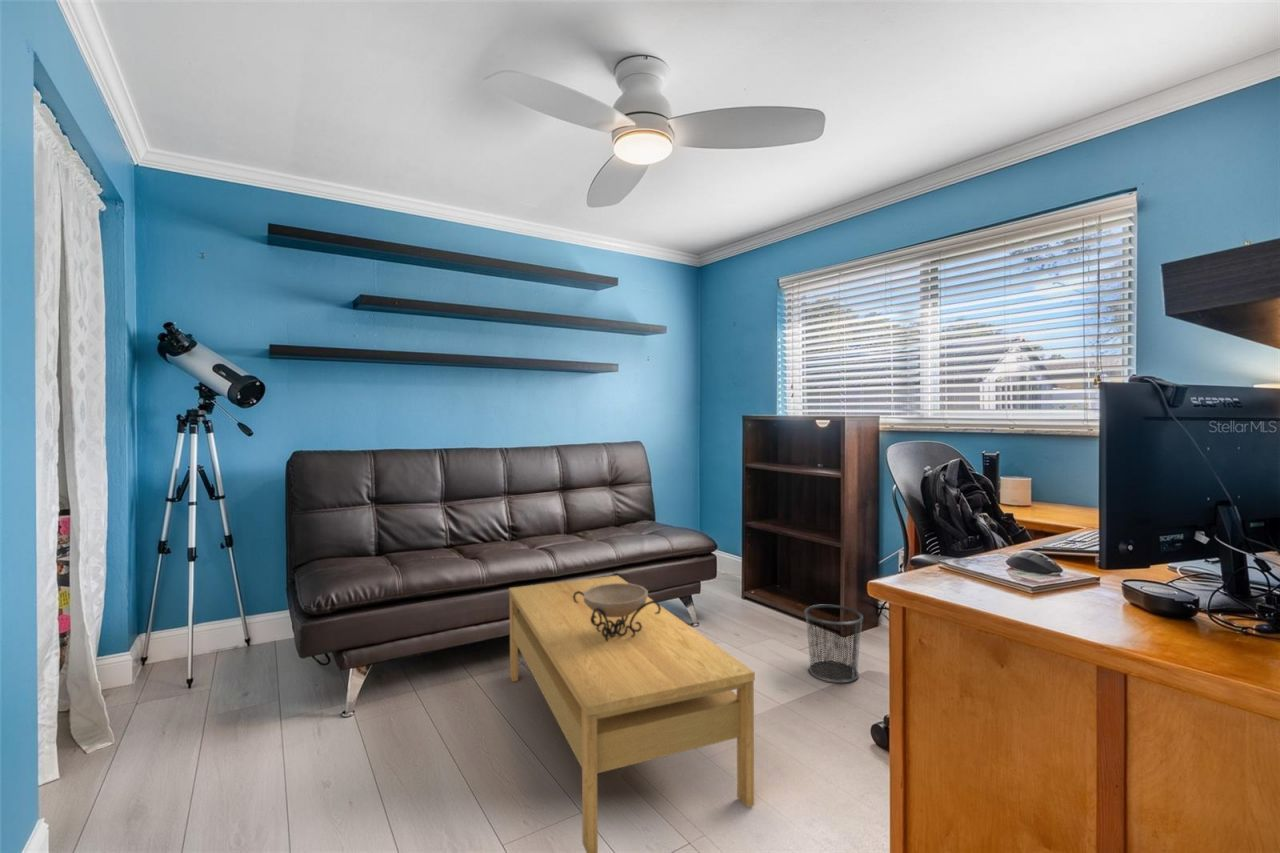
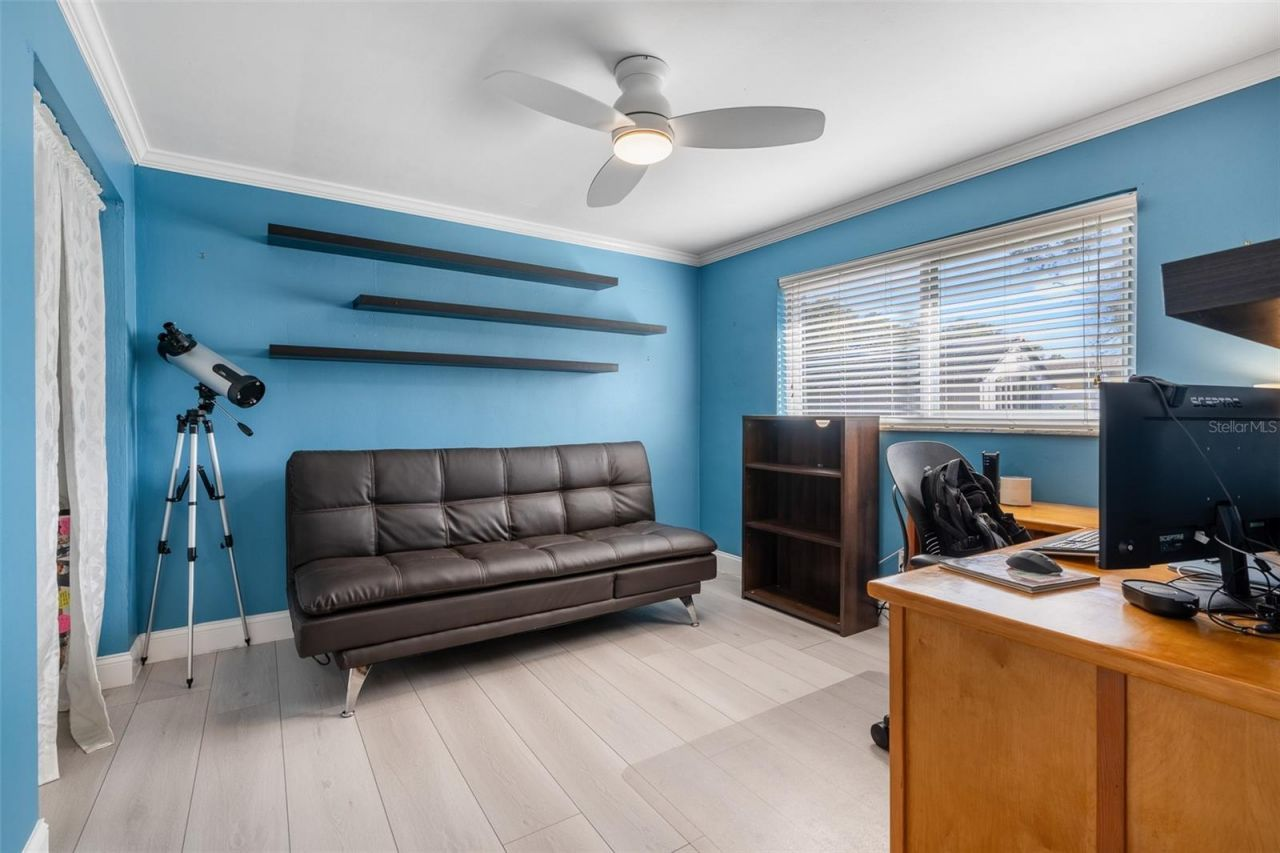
- coffee table [508,574,756,853]
- waste bin [803,604,864,684]
- decorative bowl [573,583,661,641]
